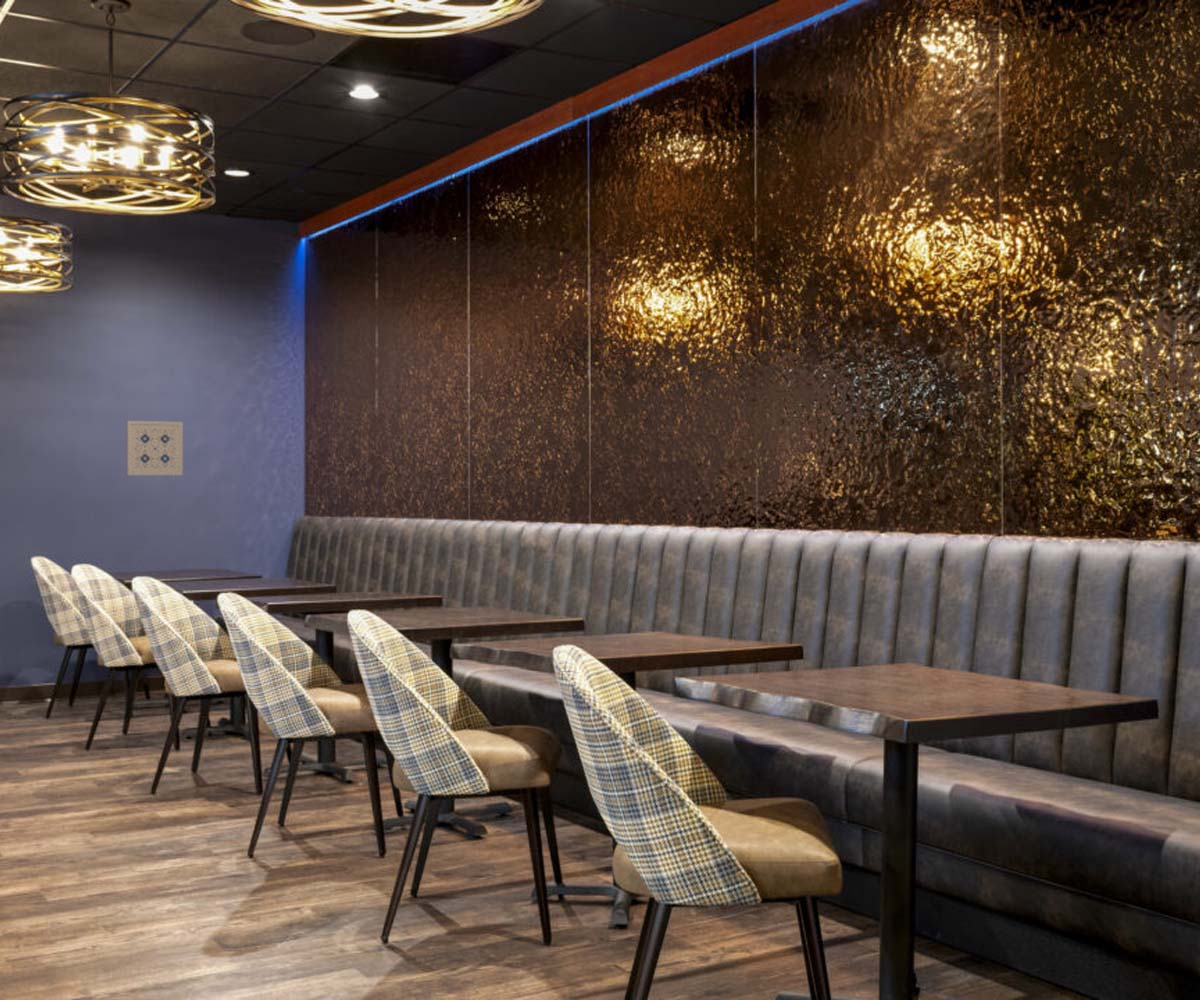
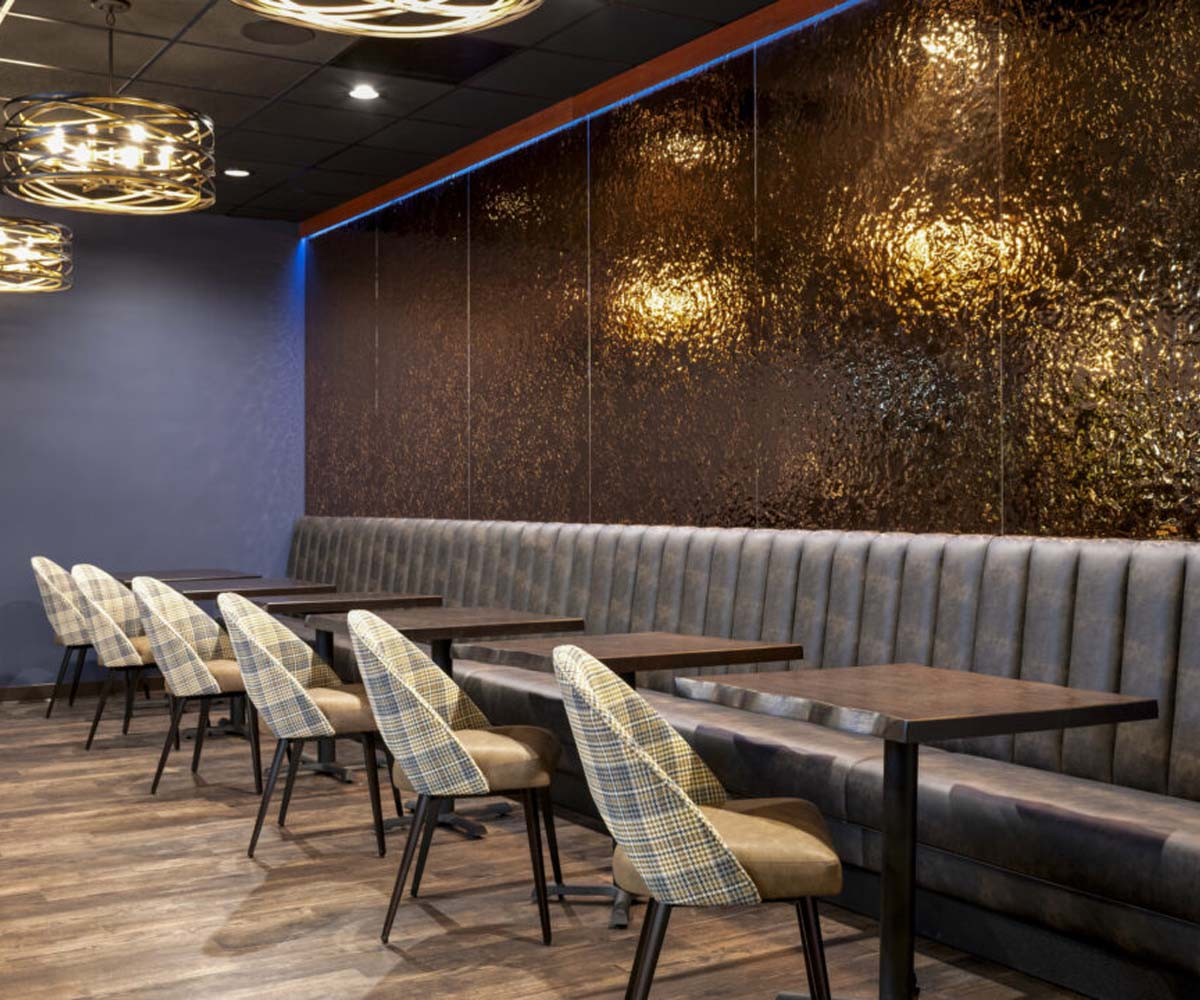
- wall art [126,420,184,476]
